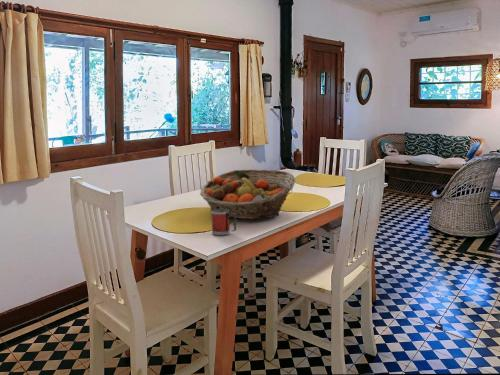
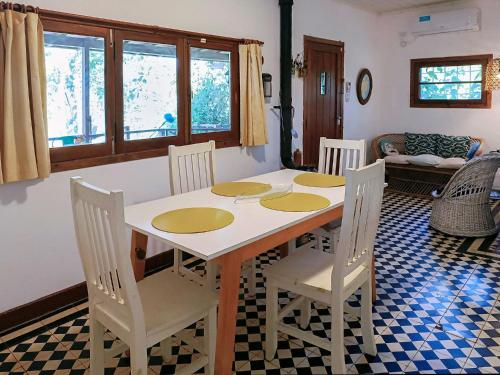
- mug [210,209,237,236]
- fruit basket [199,169,296,220]
